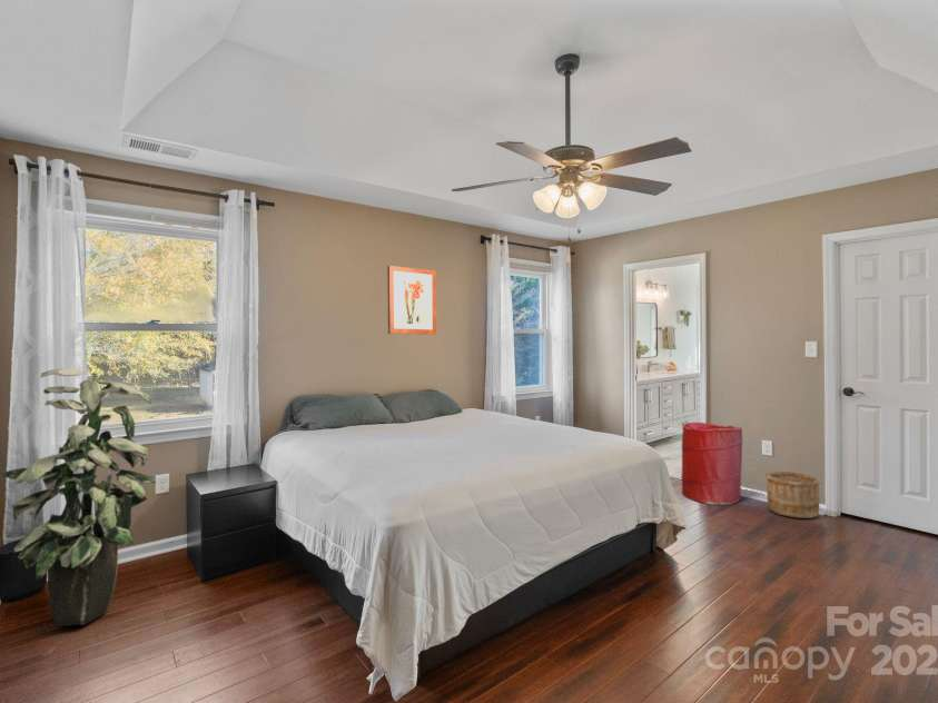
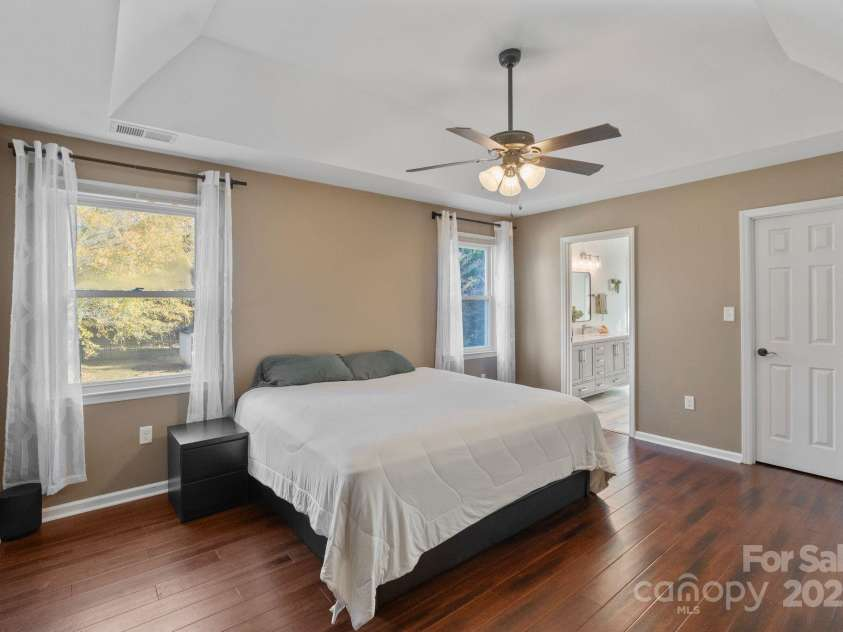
- laundry hamper [680,422,743,506]
- wall art [386,265,437,336]
- wooden bucket [764,471,821,519]
- indoor plant [0,367,157,627]
